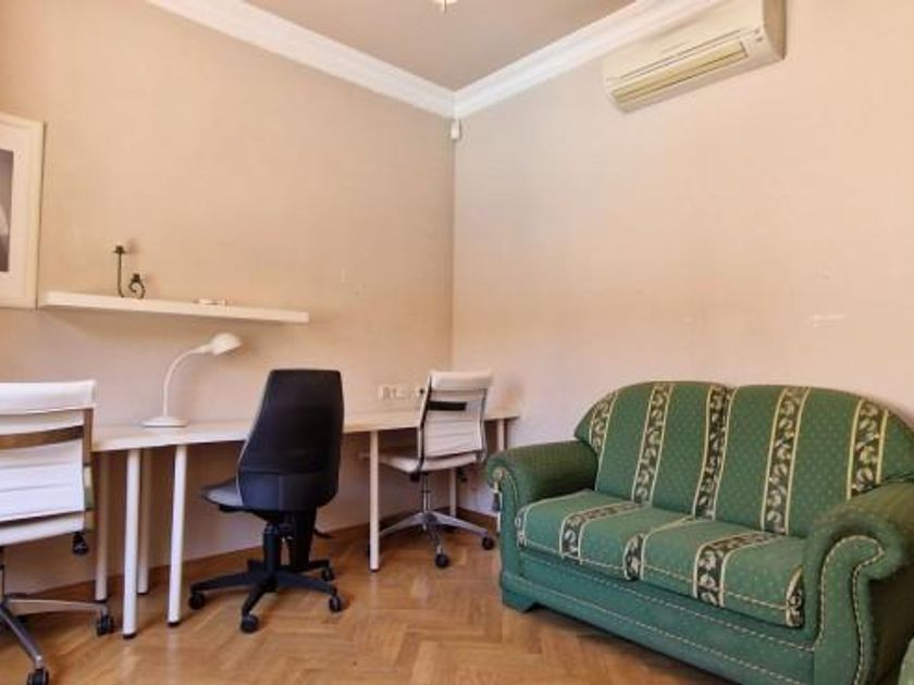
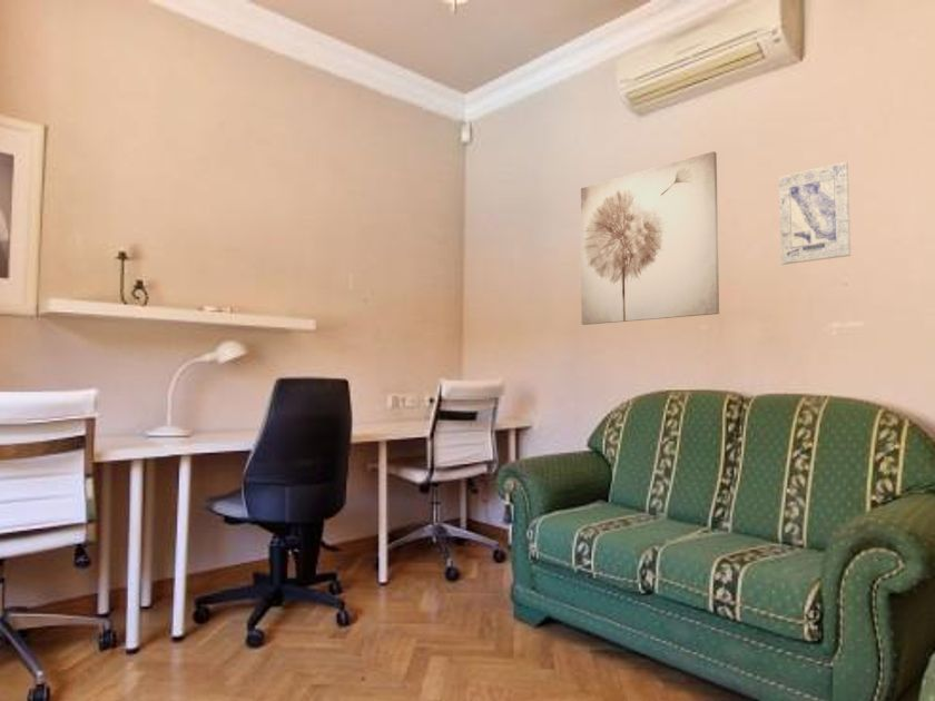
+ wall art [580,150,720,326]
+ wall art [778,161,852,266]
